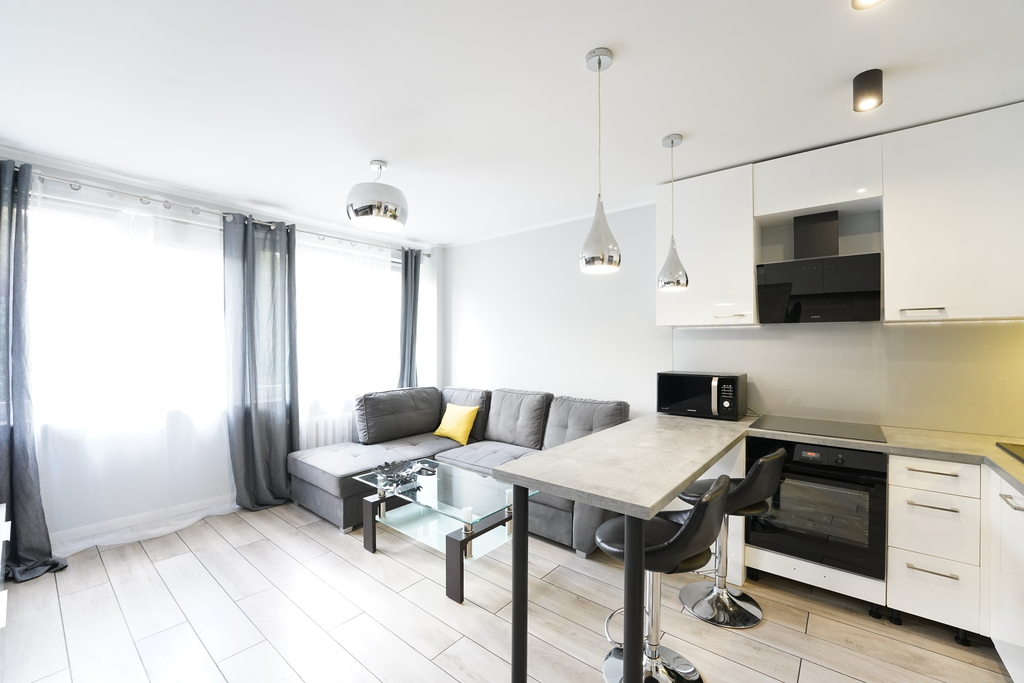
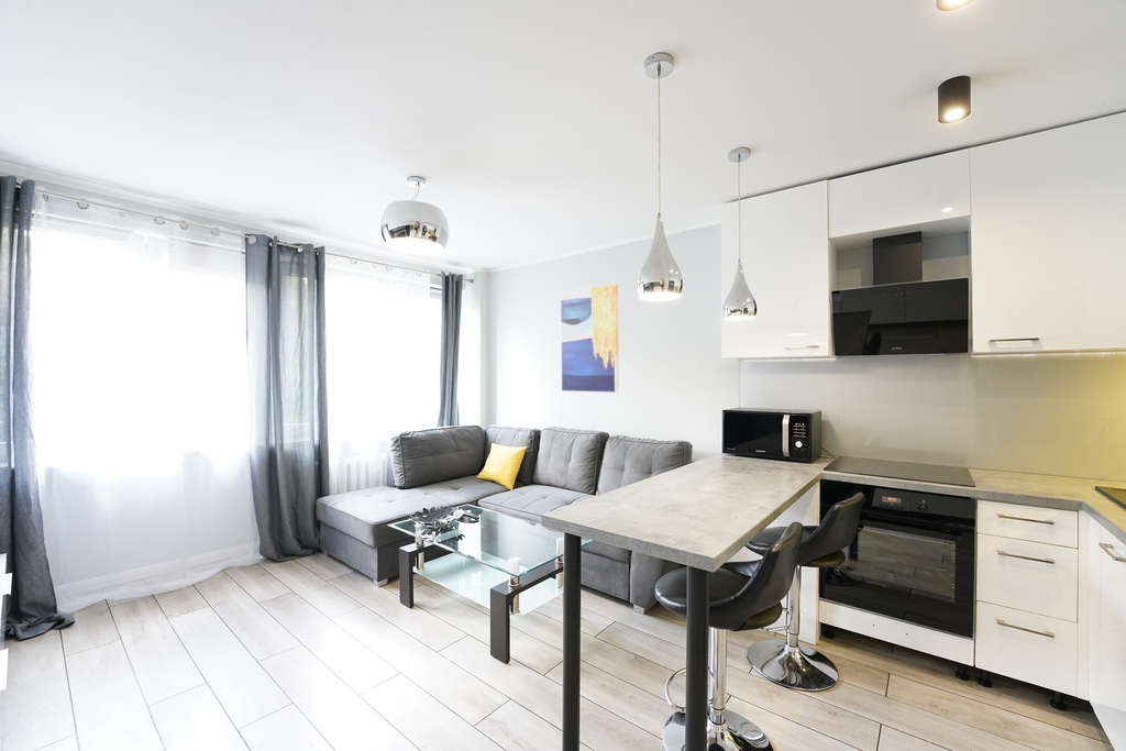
+ wall art [560,283,620,394]
